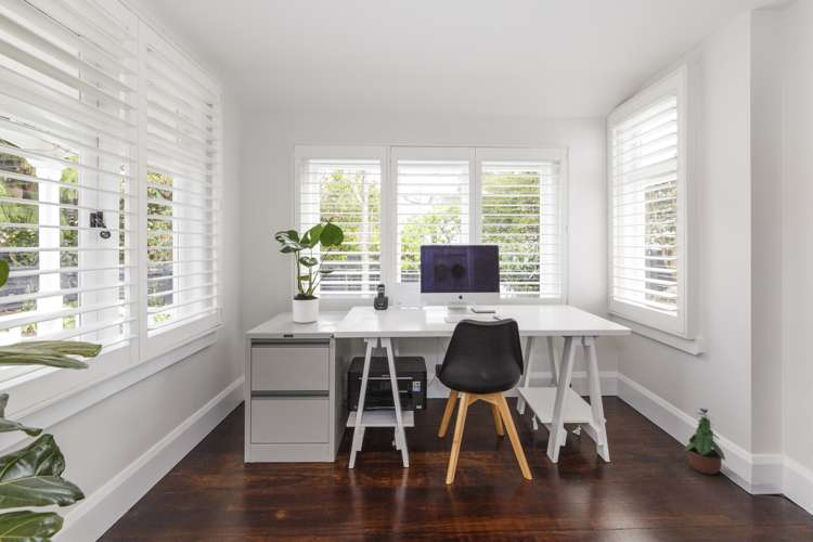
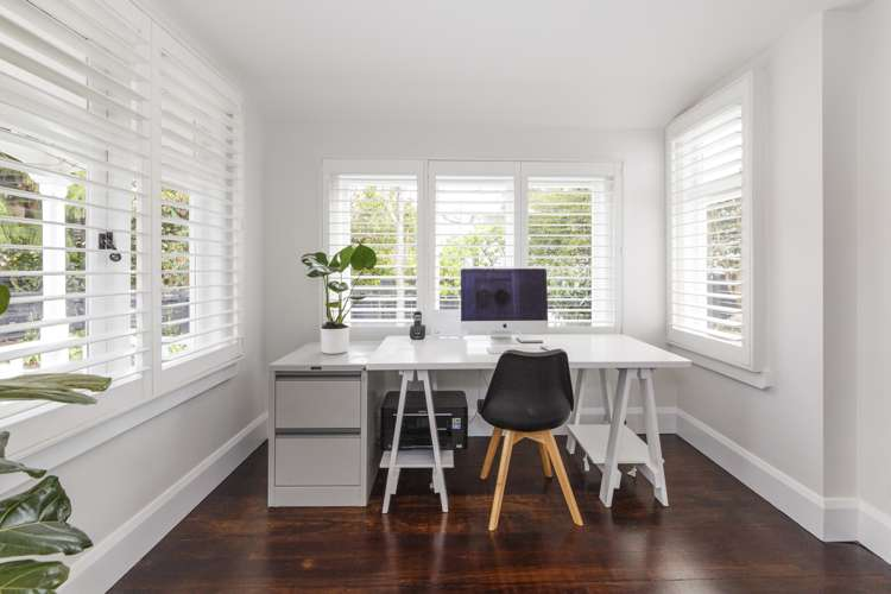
- potted plant [682,408,726,476]
